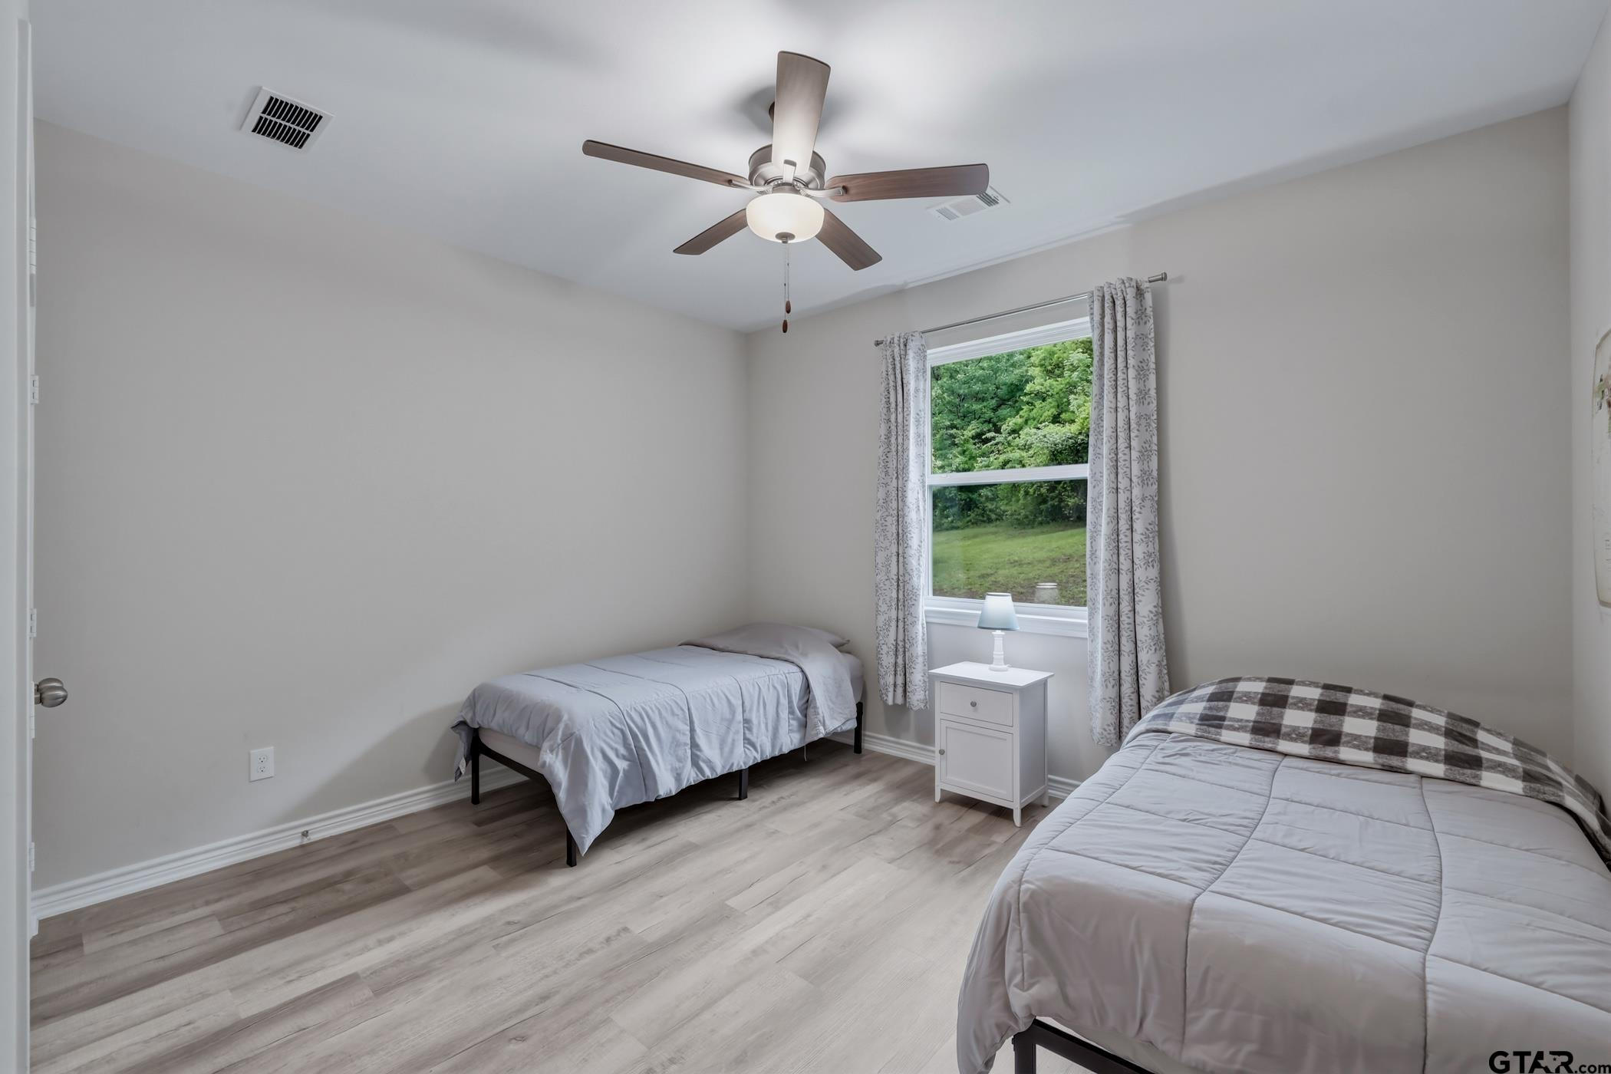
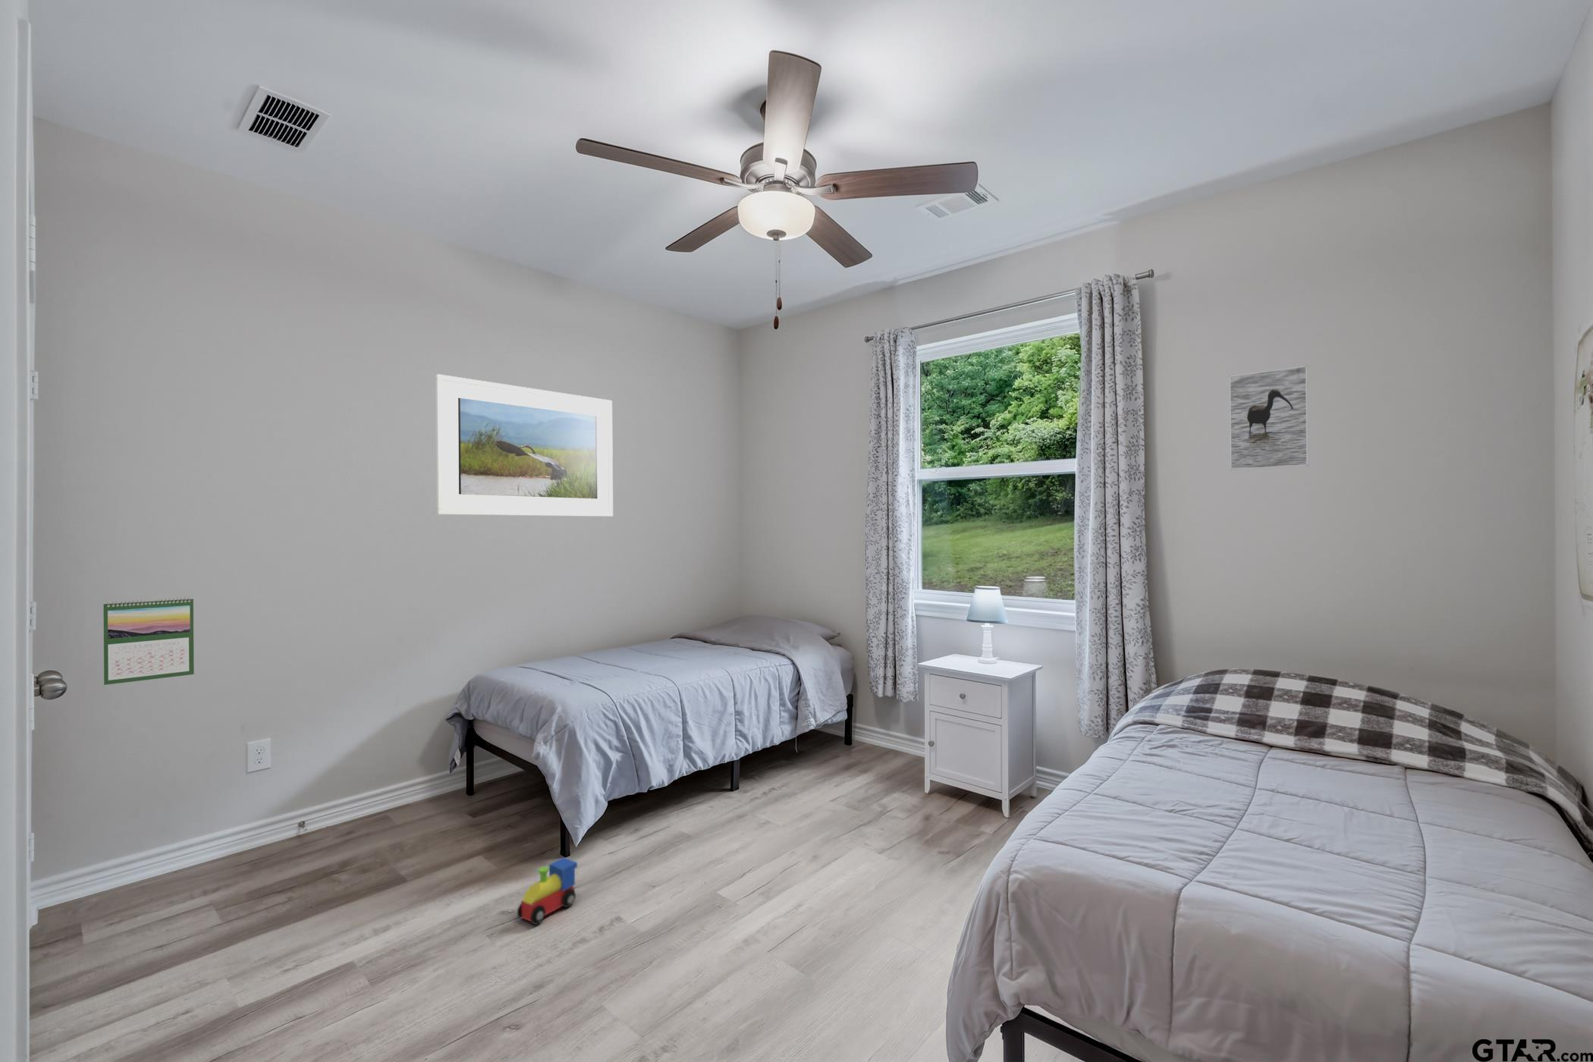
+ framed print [1229,365,1310,471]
+ toy train [517,857,578,926]
+ calendar [102,596,194,686]
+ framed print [435,373,614,517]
